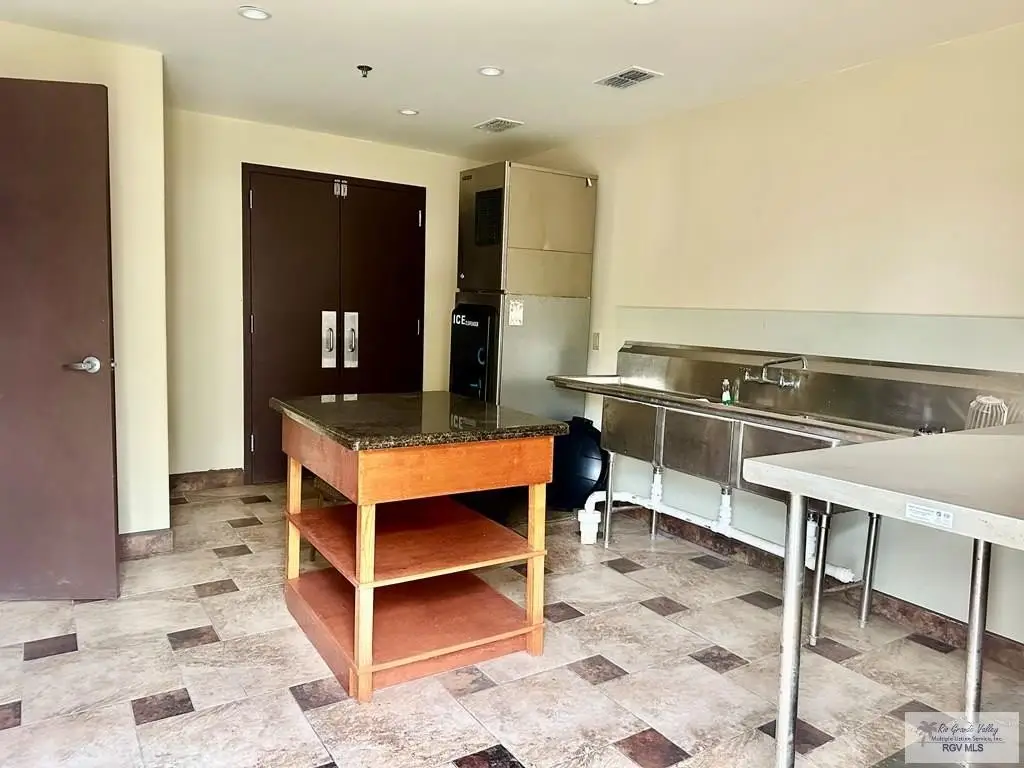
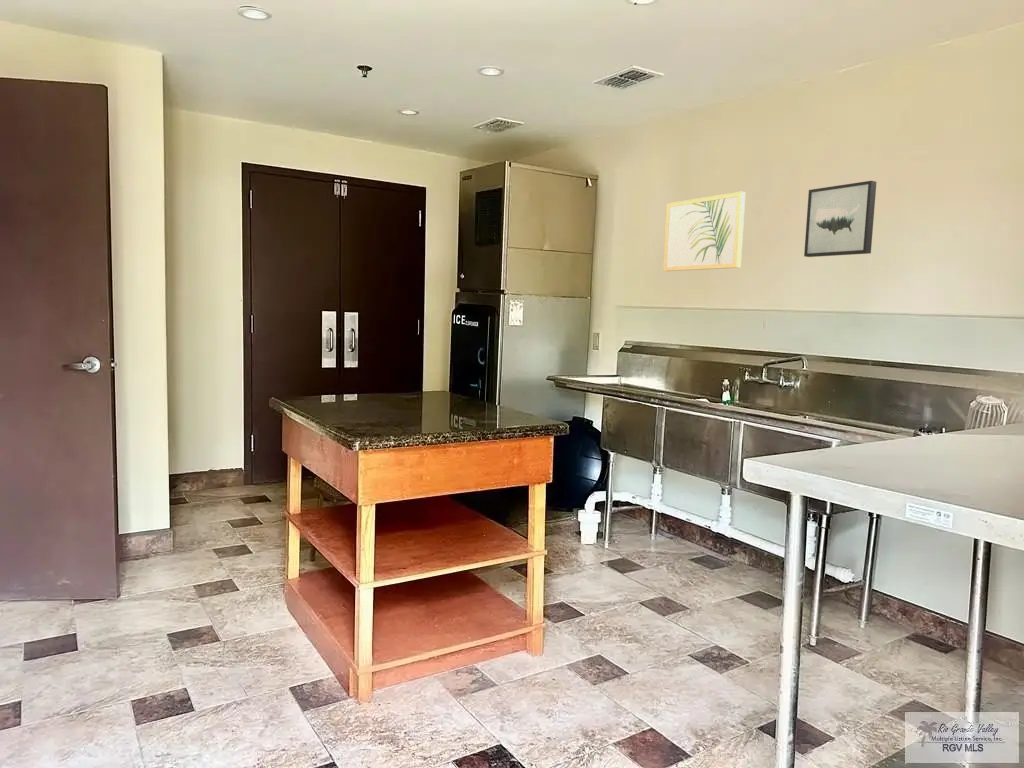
+ wall art [663,191,746,272]
+ wall art [803,180,878,258]
